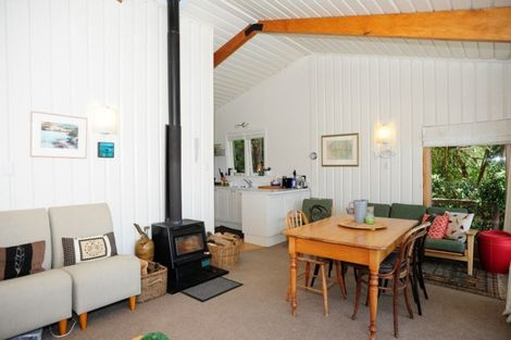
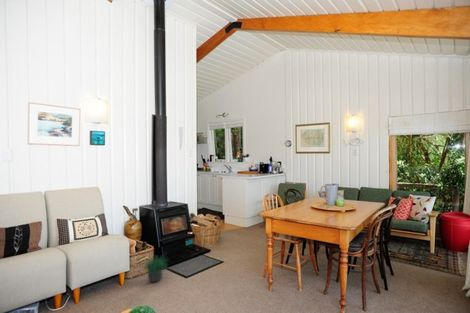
+ potted plant [140,250,171,283]
